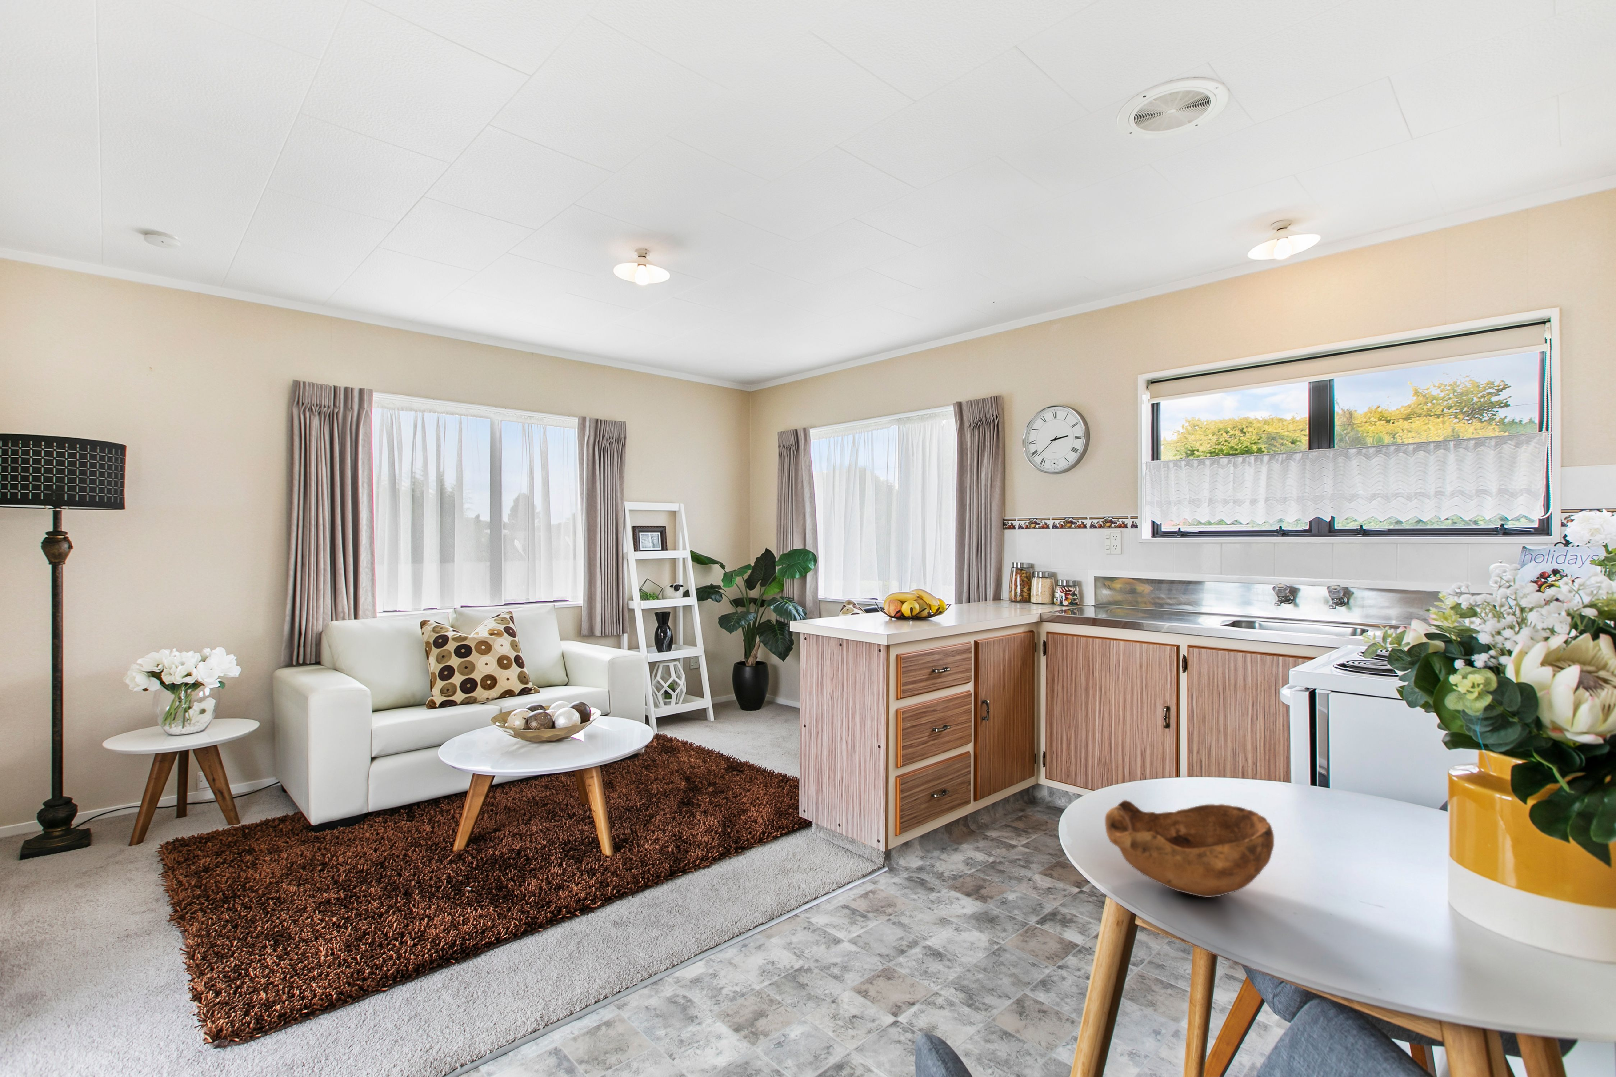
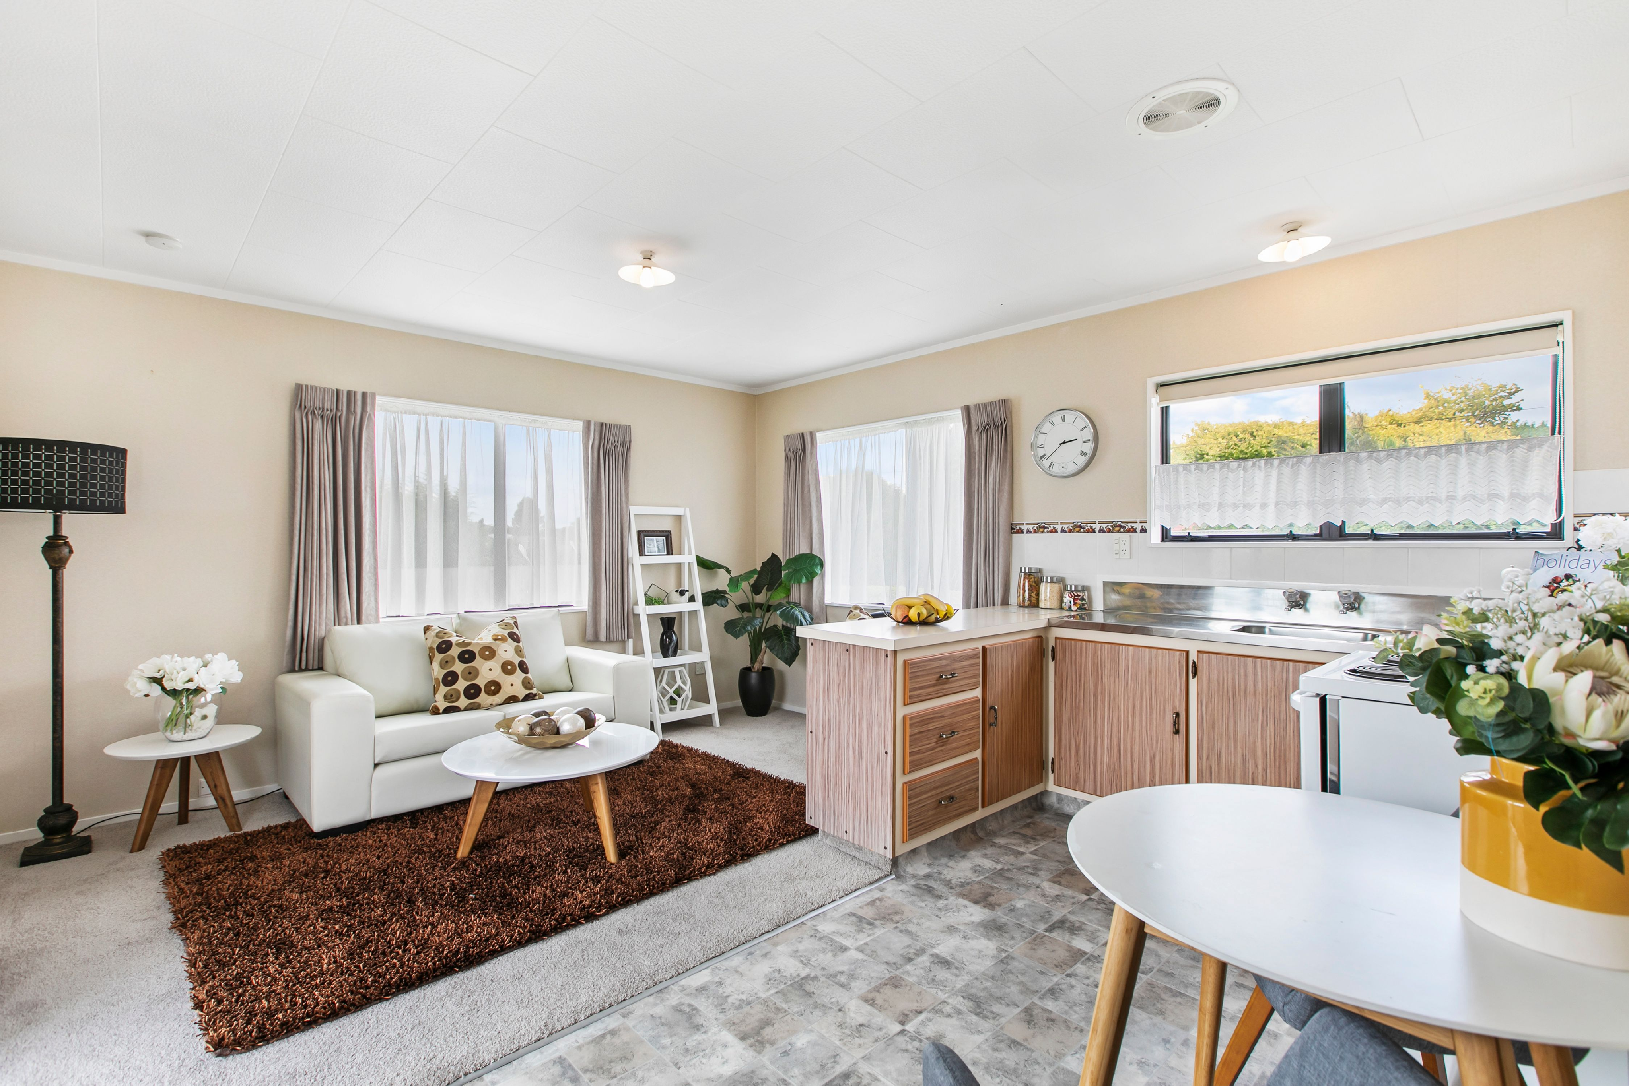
- bowl [1105,799,1275,898]
